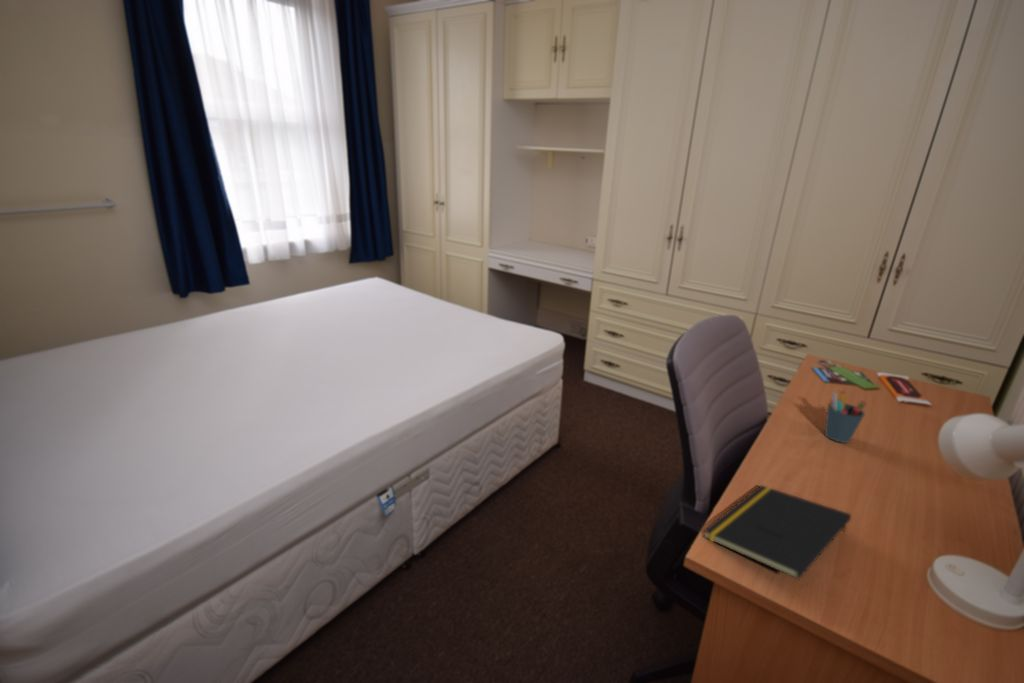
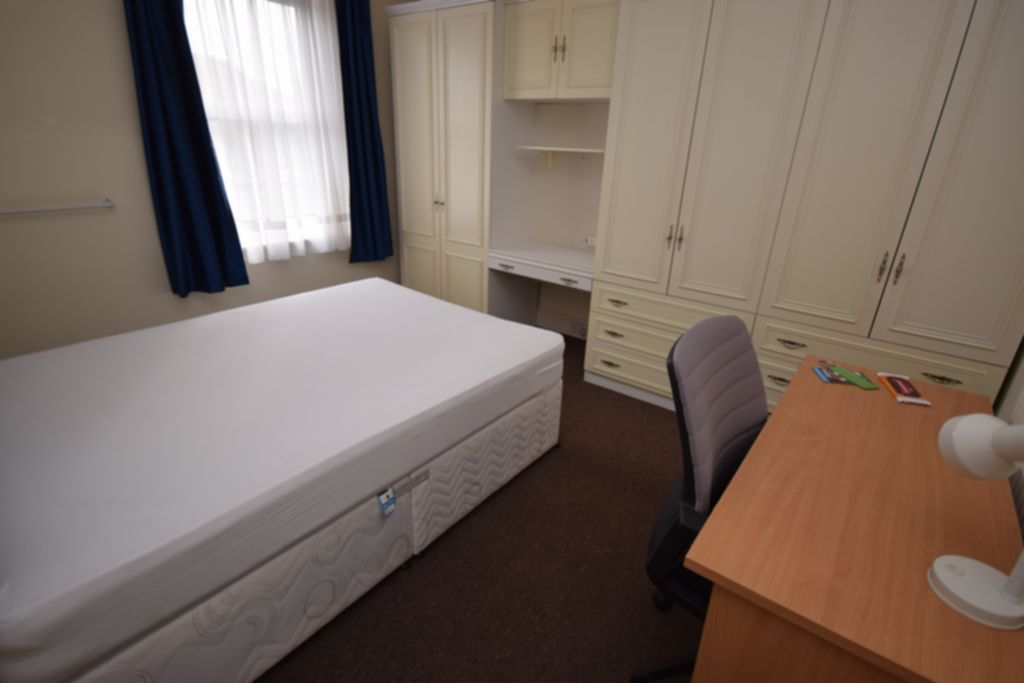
- pen holder [824,390,868,444]
- notepad [703,484,852,580]
